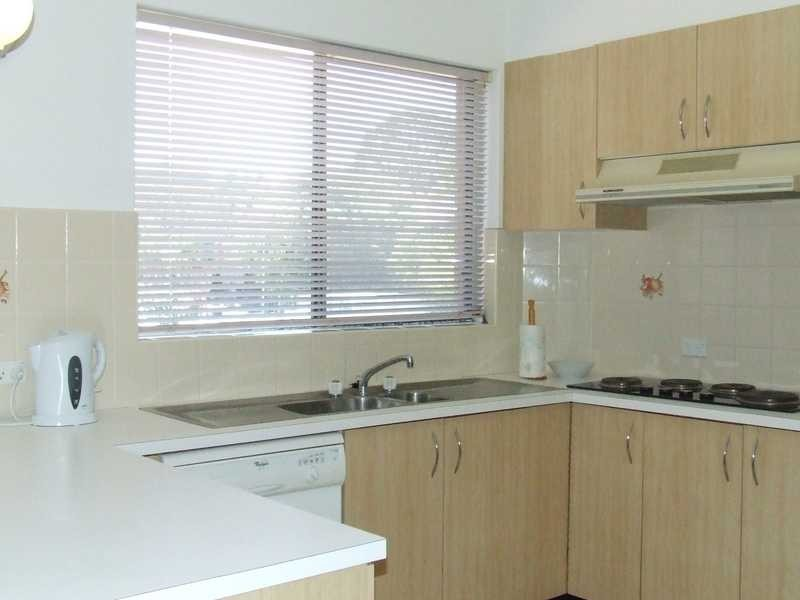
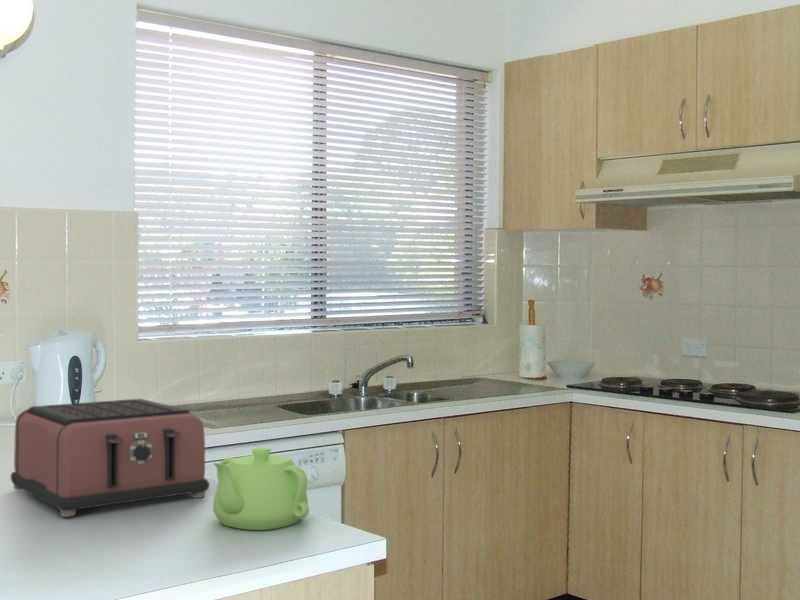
+ teapot [212,446,310,531]
+ toaster [10,398,210,518]
